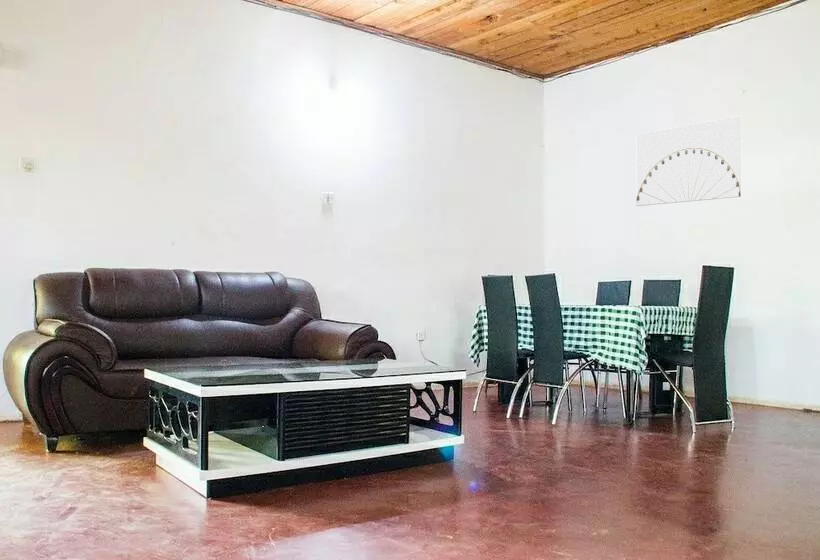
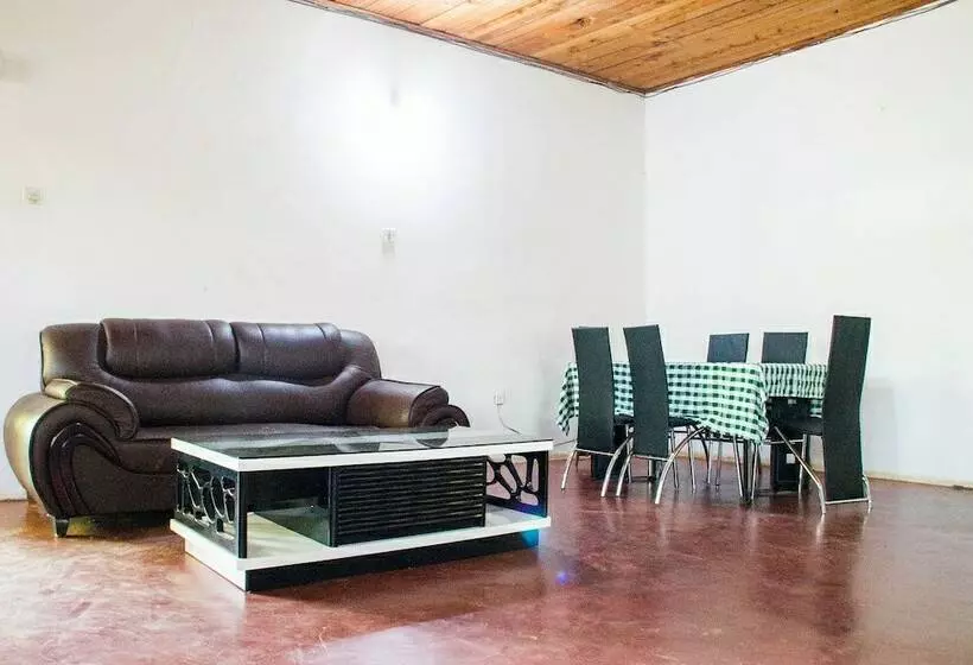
- wall art [636,115,742,207]
